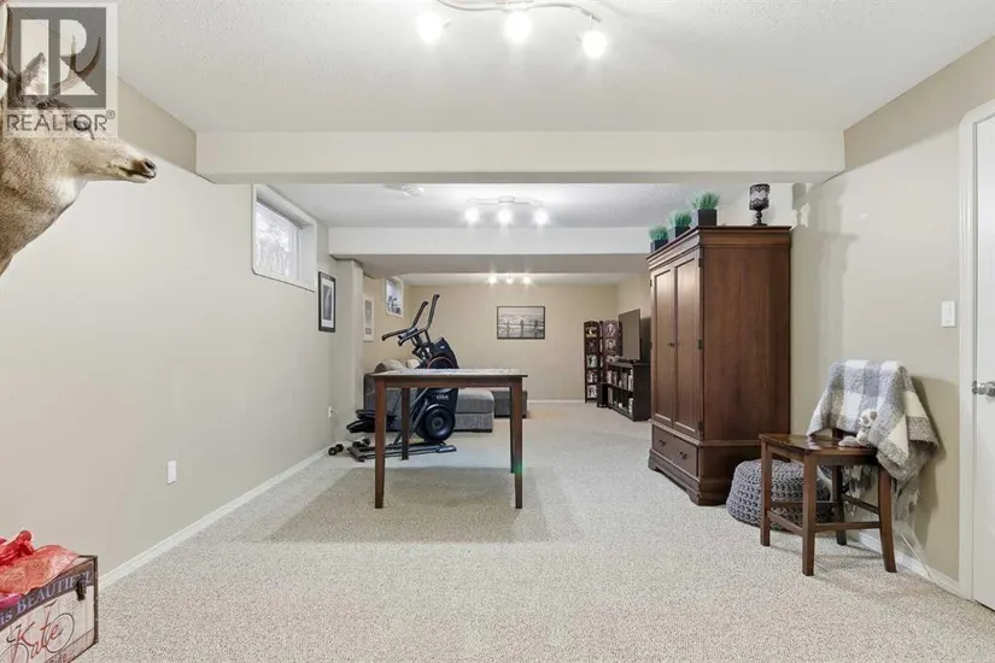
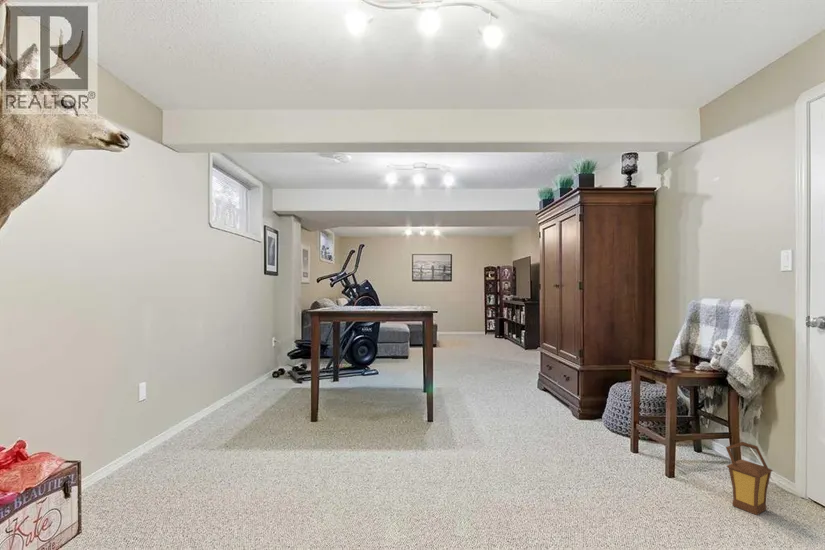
+ lantern [725,441,774,516]
